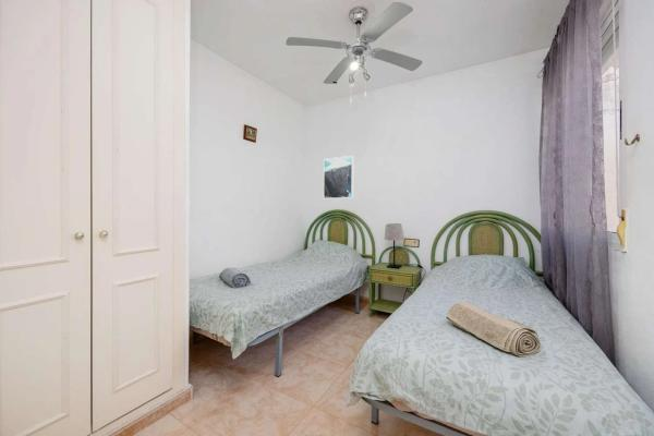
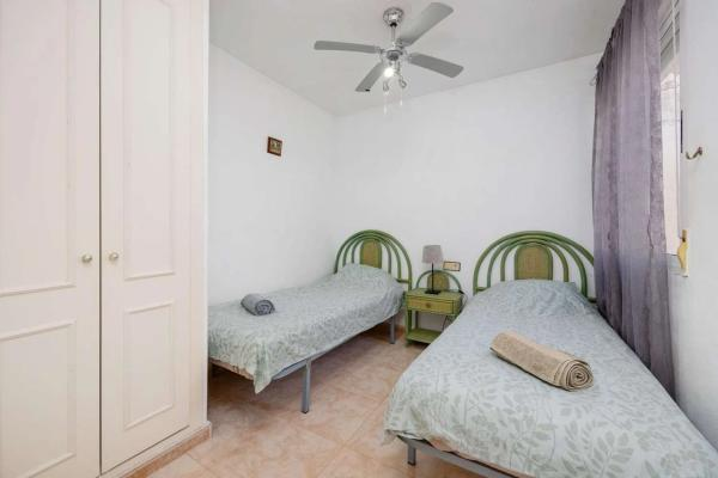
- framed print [323,155,354,199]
